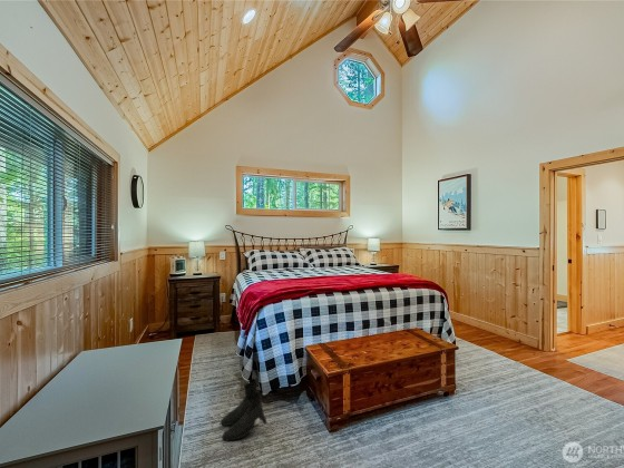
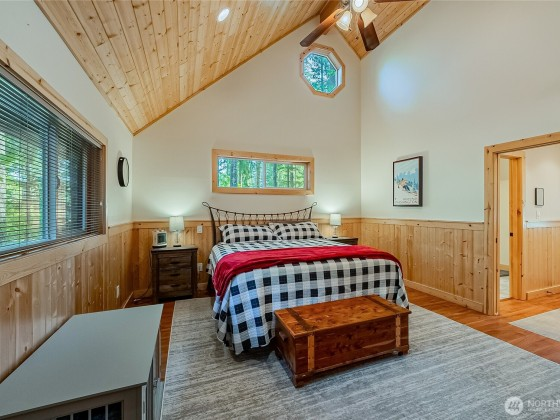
- boots [220,380,269,442]
